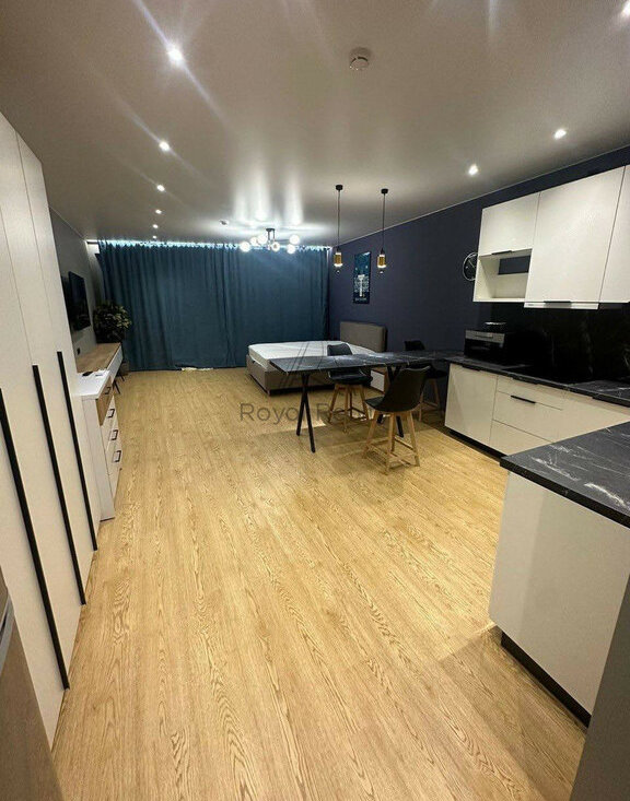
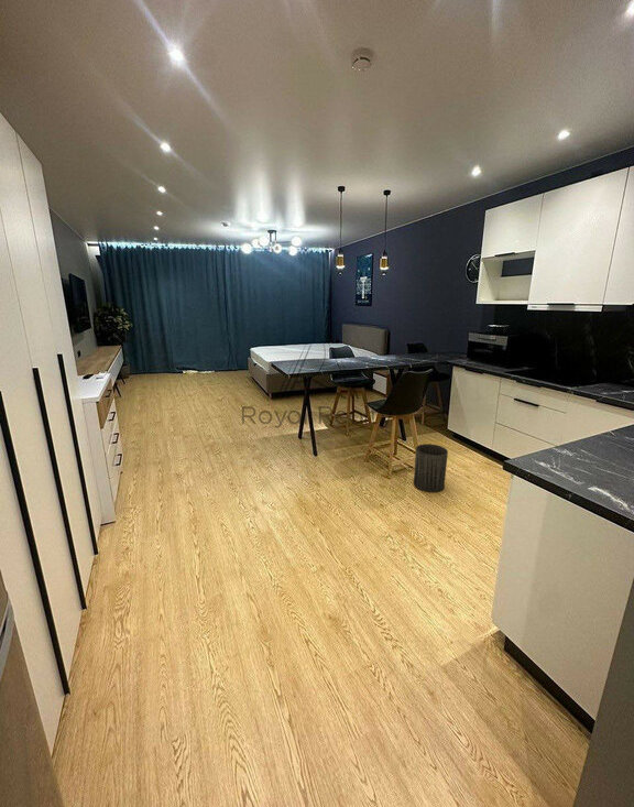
+ trash can [413,443,449,493]
